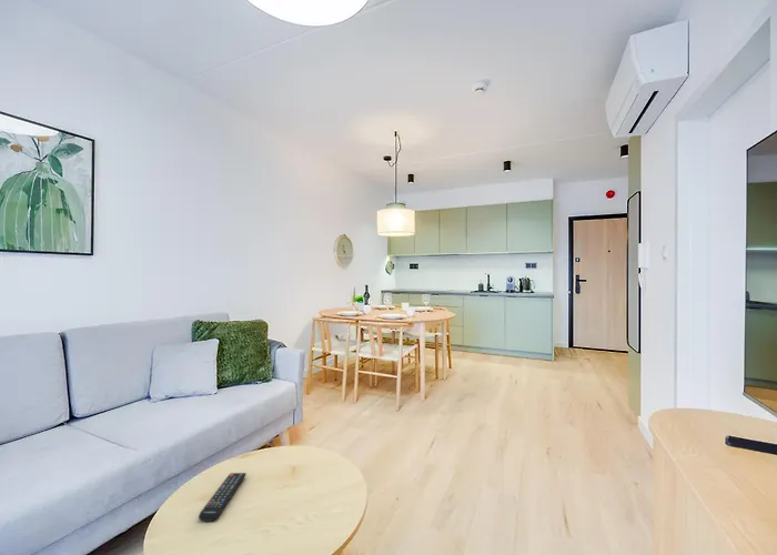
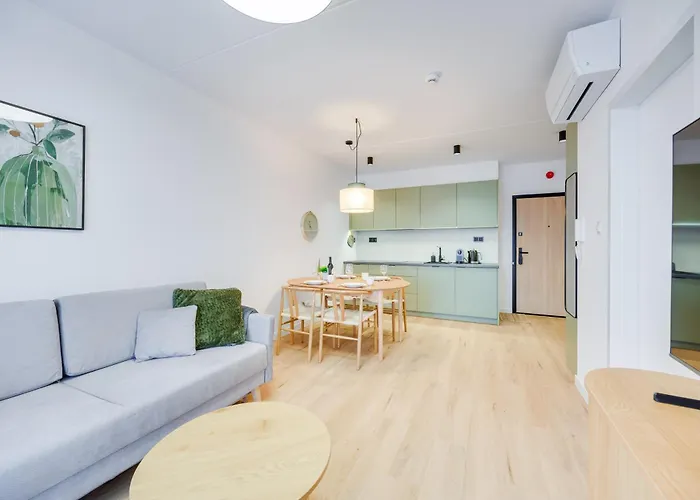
- remote control [198,472,248,523]
